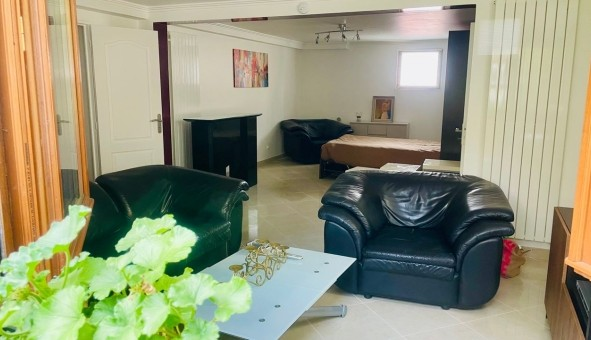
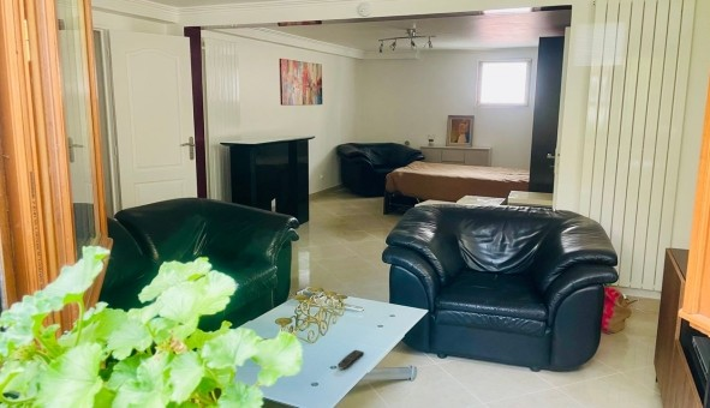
+ remote control [336,349,365,371]
